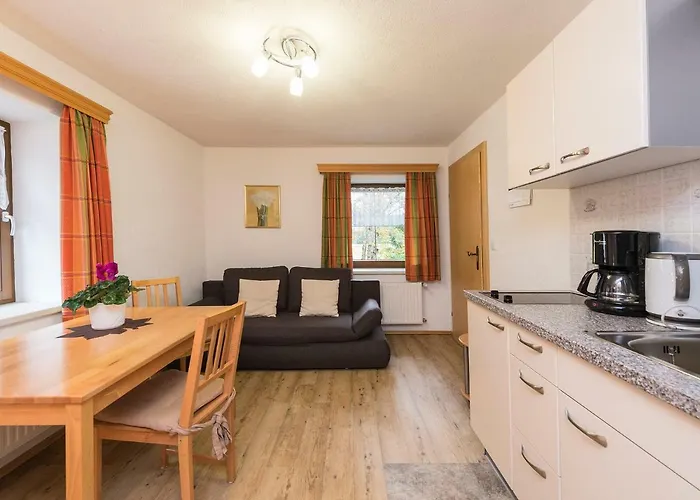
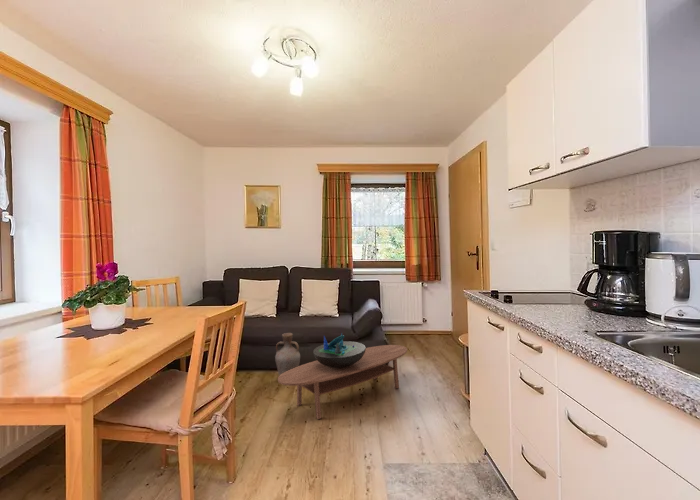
+ vase [274,332,301,377]
+ decorative bowl [312,333,367,368]
+ coffee table [277,344,408,420]
